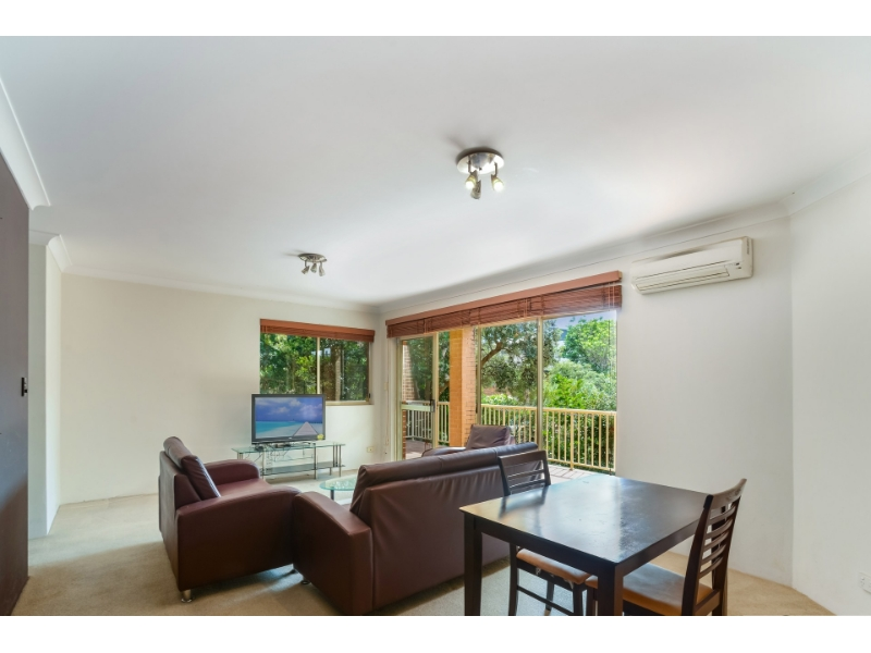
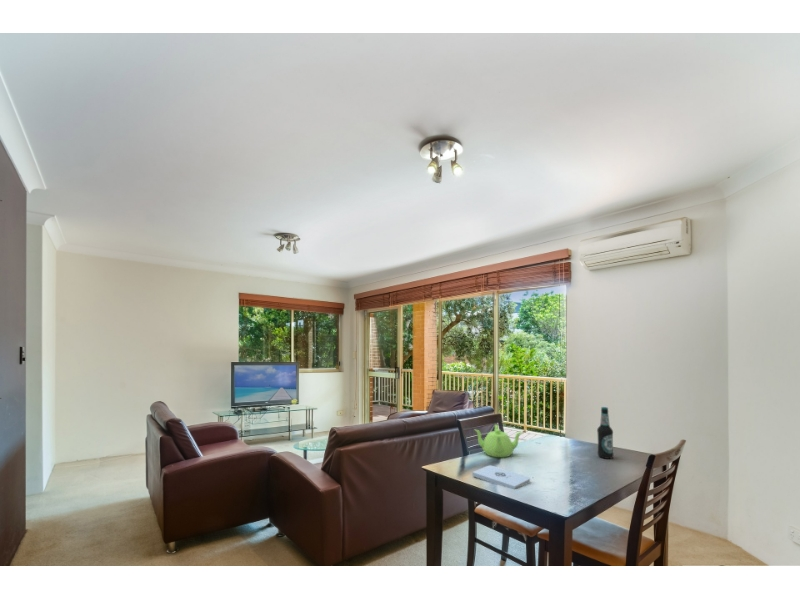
+ bottle [596,406,614,460]
+ notepad [471,464,531,490]
+ teapot [473,423,523,458]
